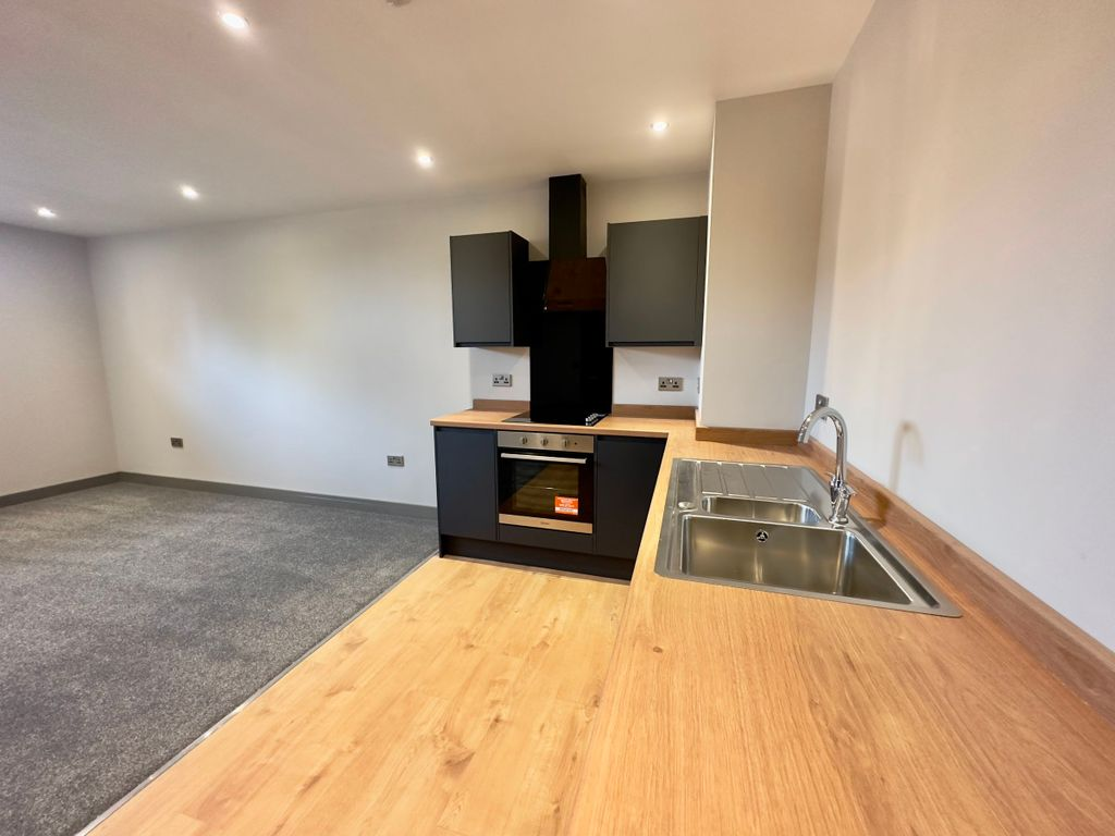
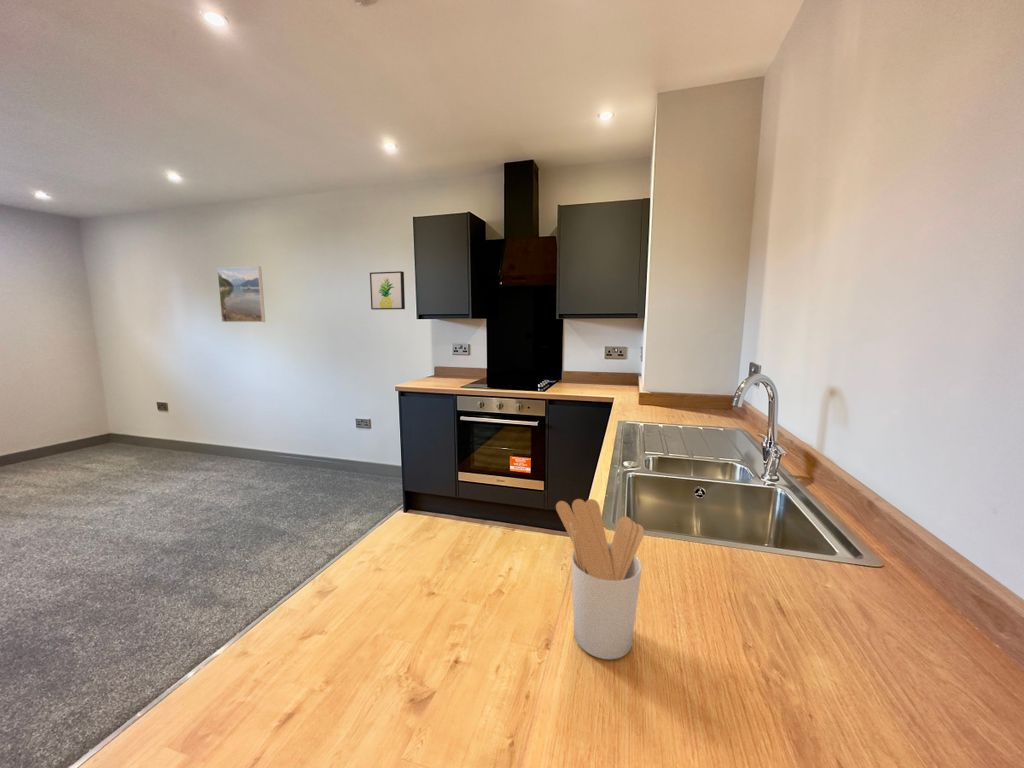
+ wall art [369,270,406,311]
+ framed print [216,265,266,323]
+ utensil holder [555,498,645,660]
